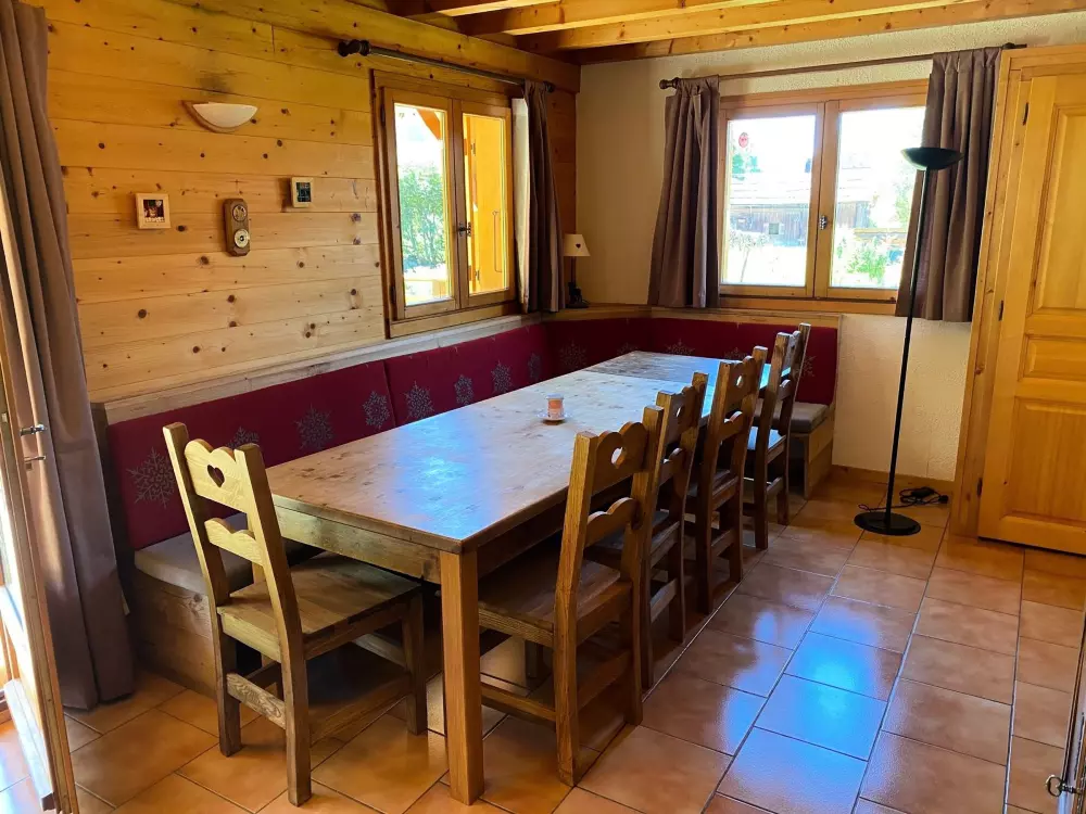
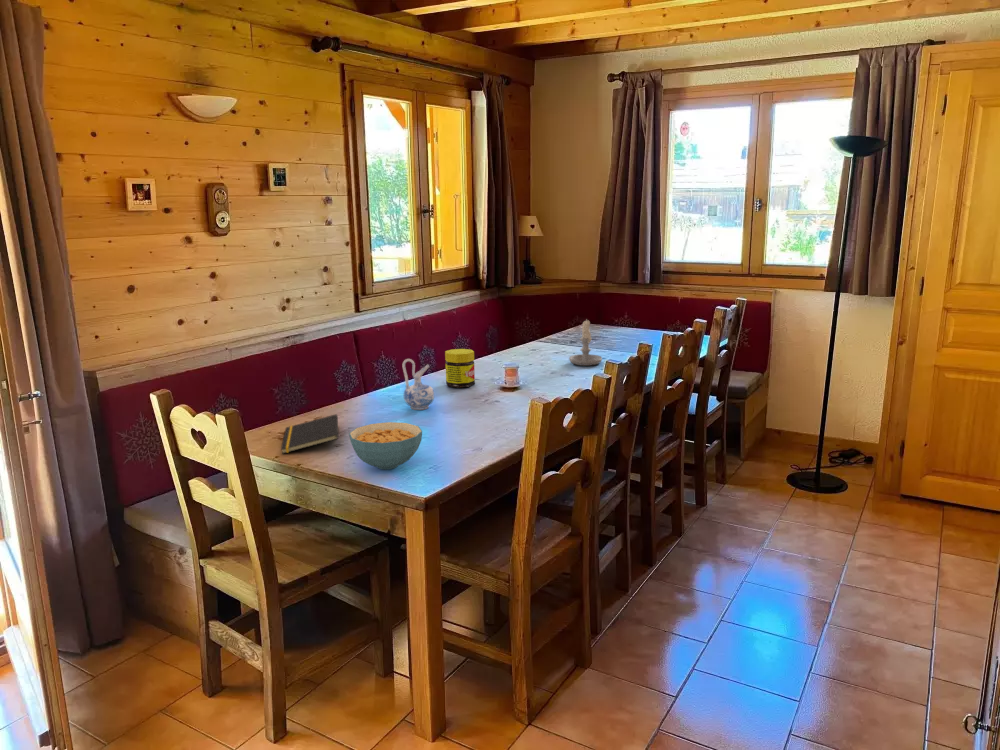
+ jar [444,348,476,389]
+ cereal bowl [348,421,423,470]
+ notepad [280,413,339,455]
+ ceramic pitcher [402,358,435,411]
+ candle [568,318,603,367]
